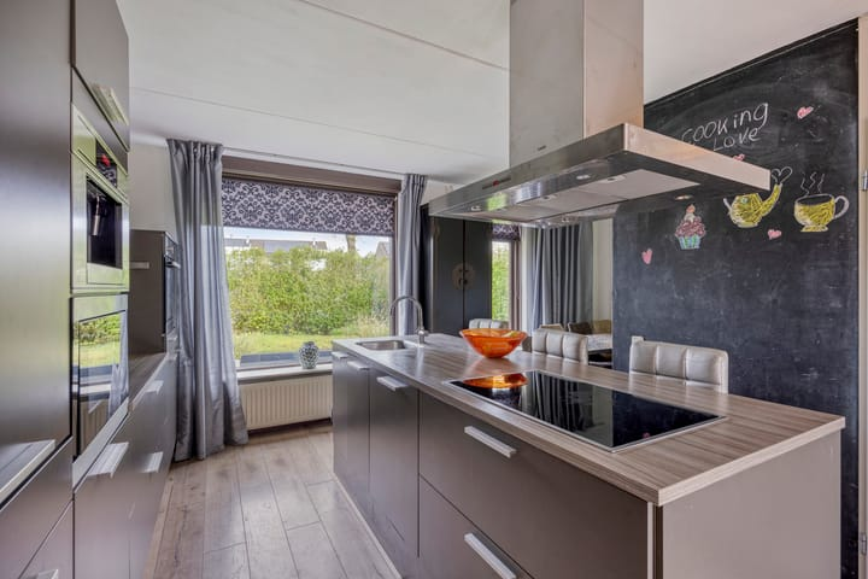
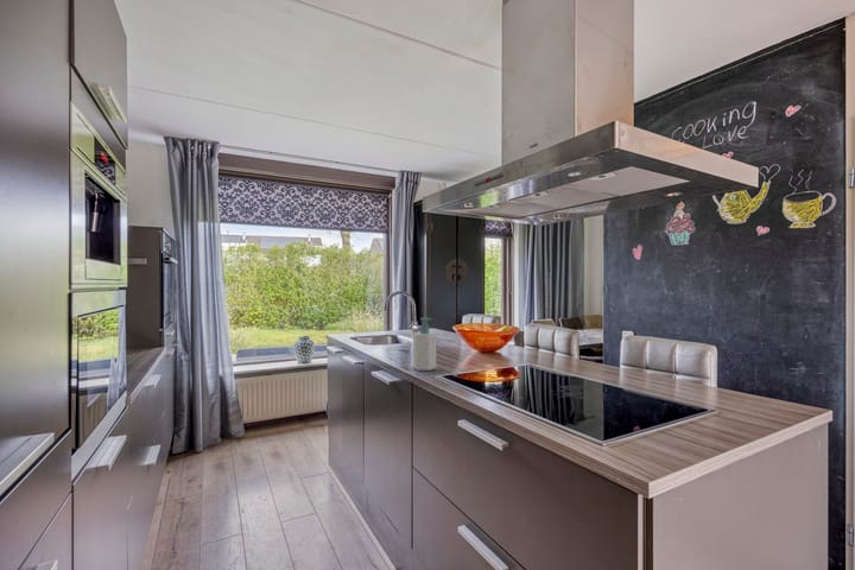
+ soap bottle [412,317,437,372]
